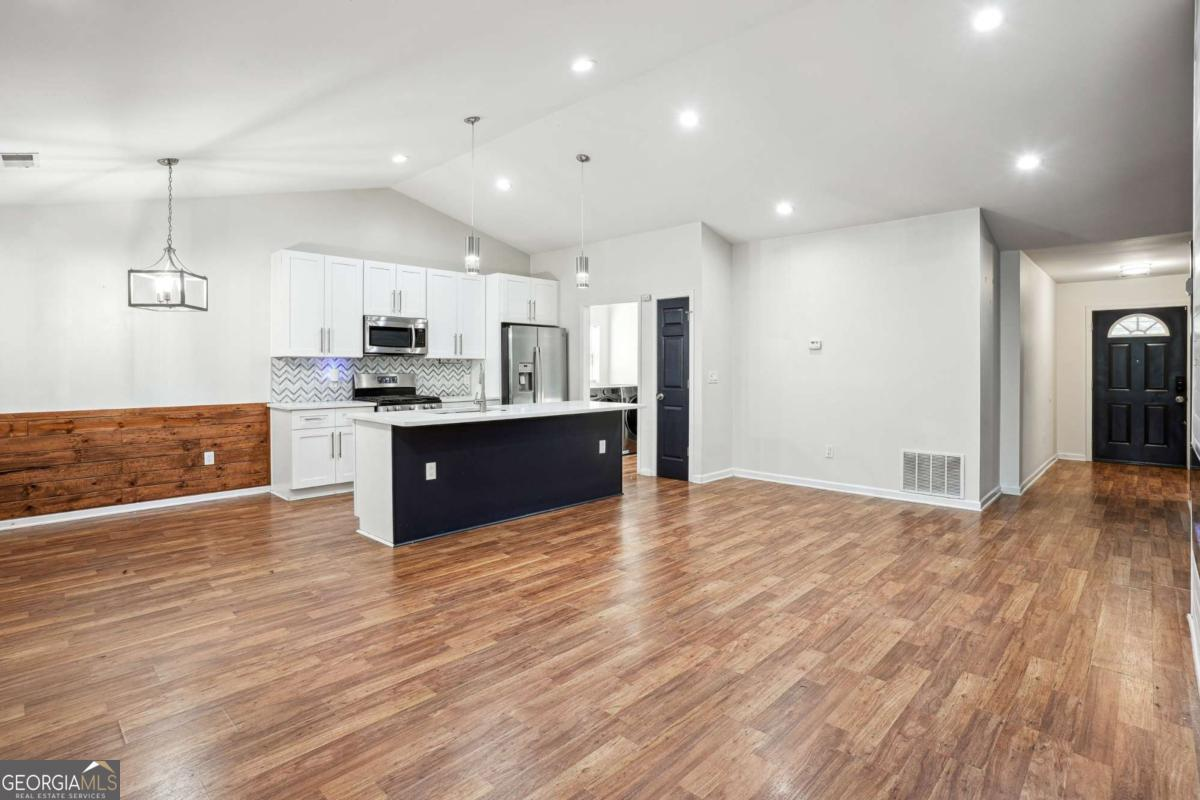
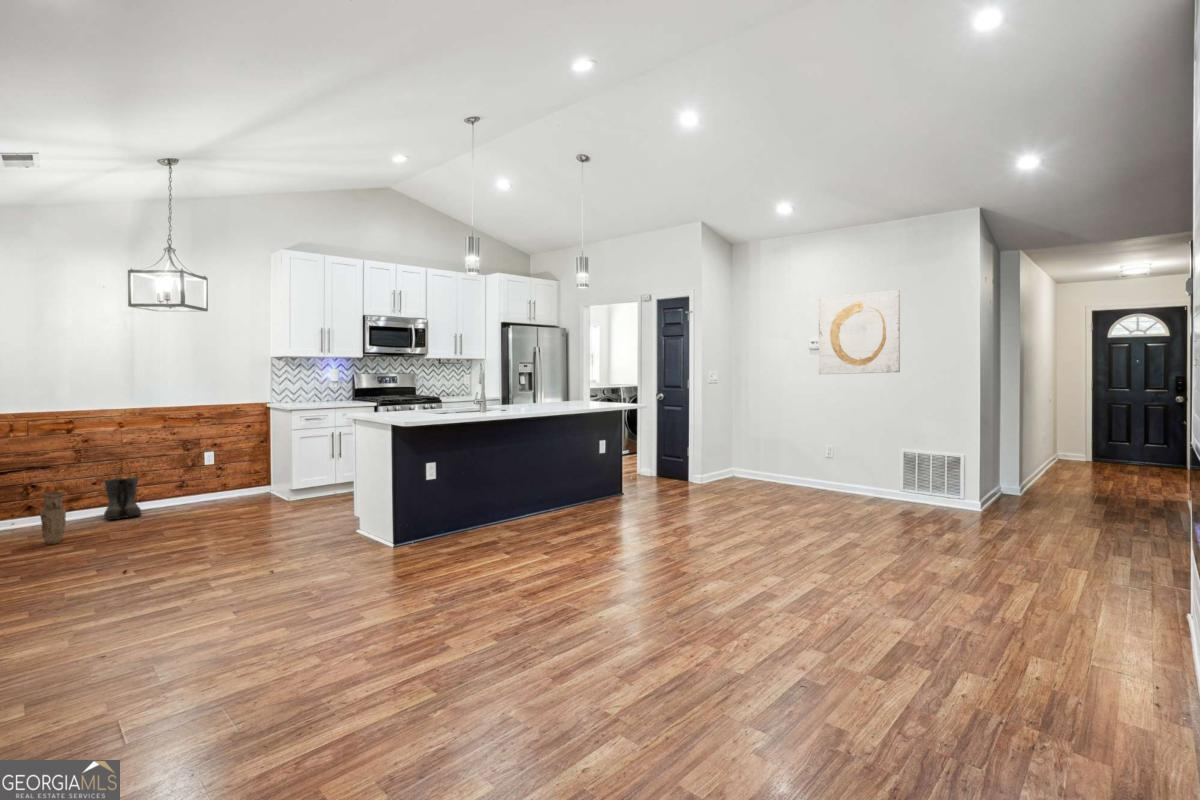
+ vase [39,491,67,545]
+ boots [103,476,143,521]
+ wall art [818,289,901,375]
